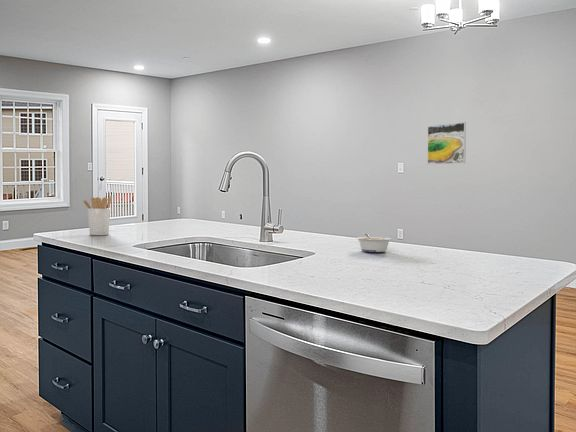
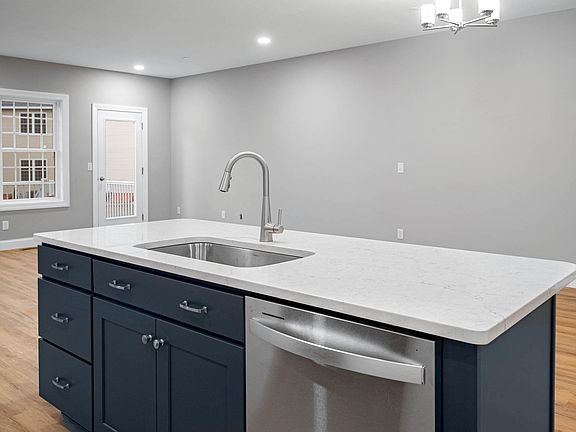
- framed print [426,122,467,166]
- legume [355,233,392,253]
- utensil holder [82,195,113,236]
